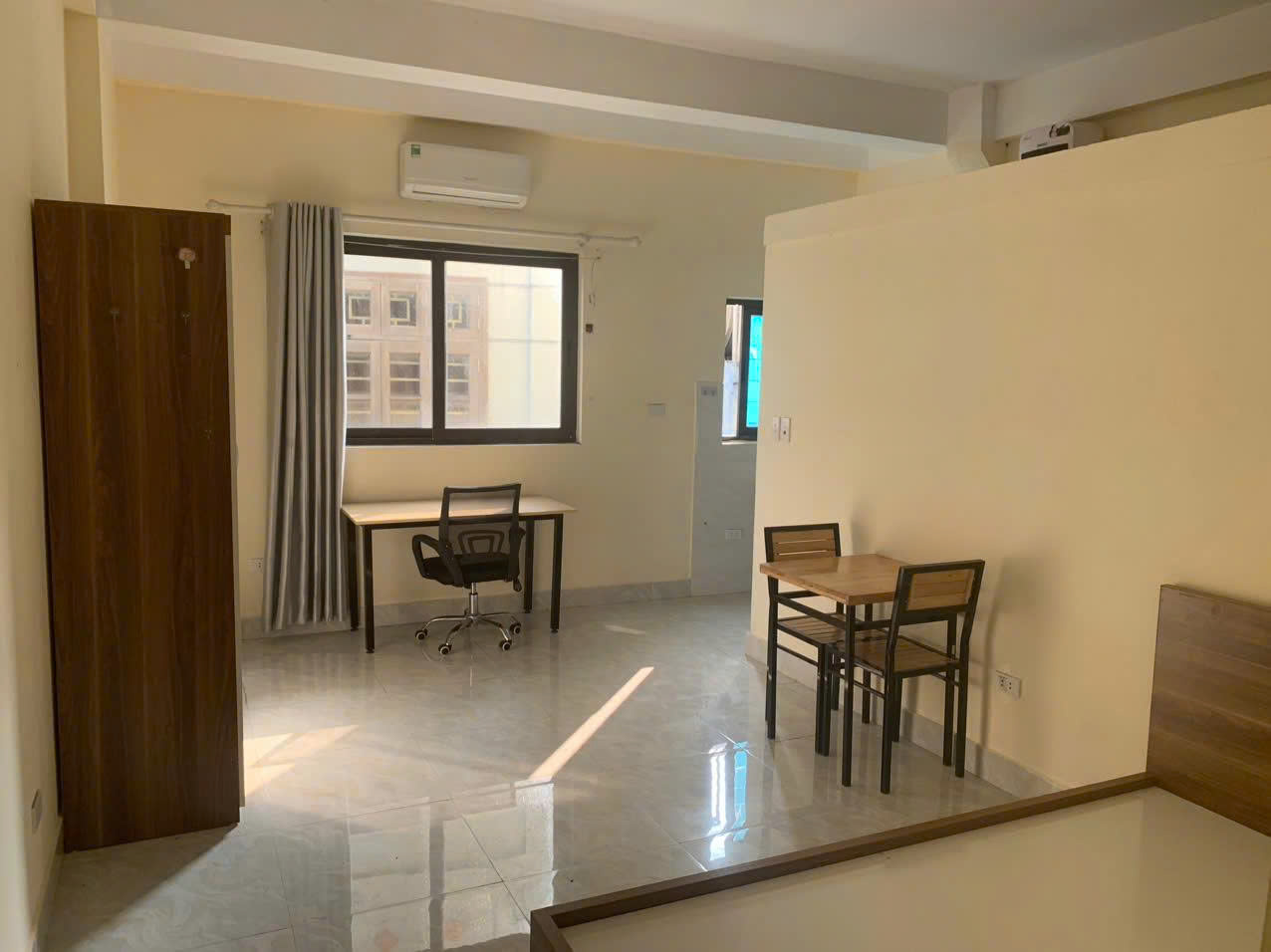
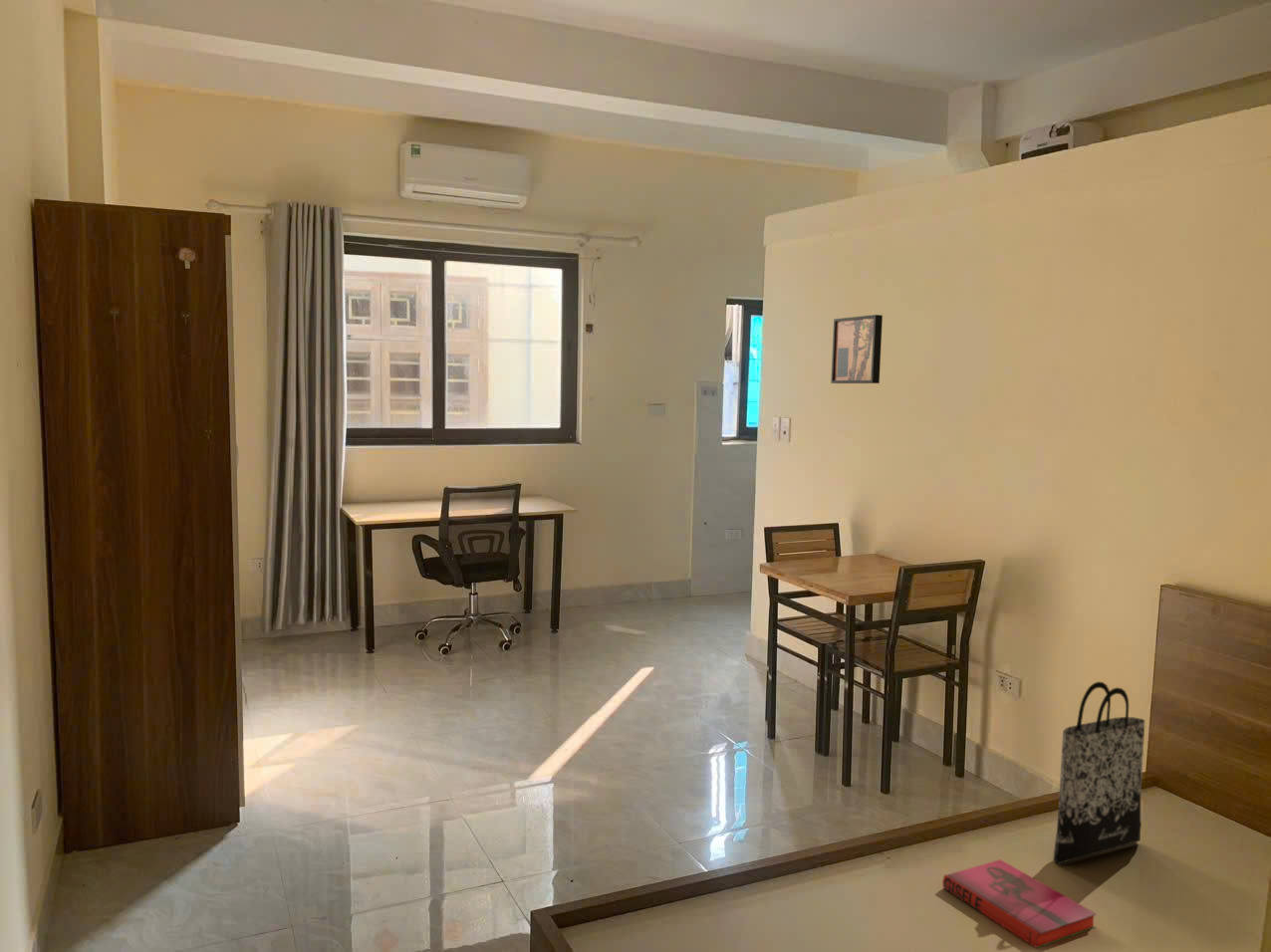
+ wall art [830,314,884,384]
+ tote bag [1053,681,1145,864]
+ hardback book [941,858,1098,949]
